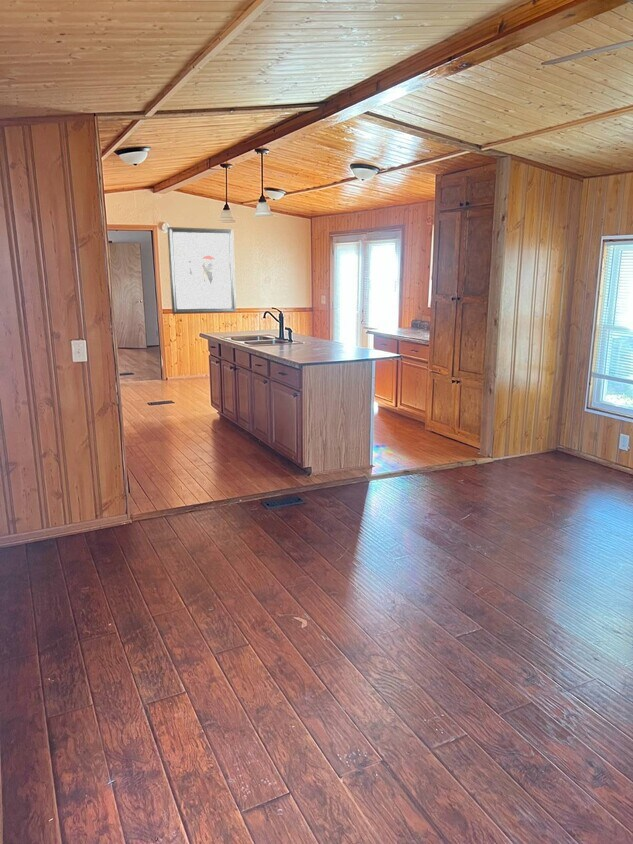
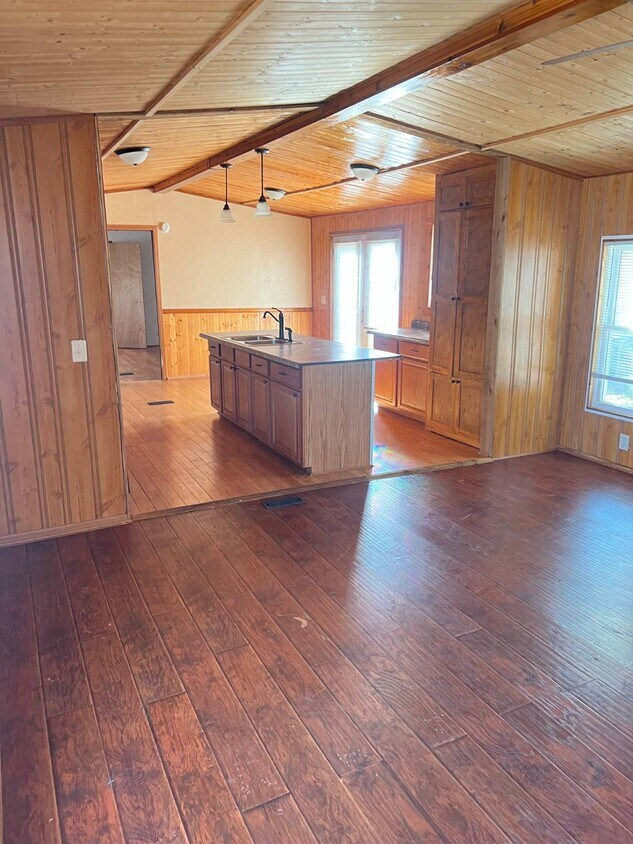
- wall art [166,226,237,315]
